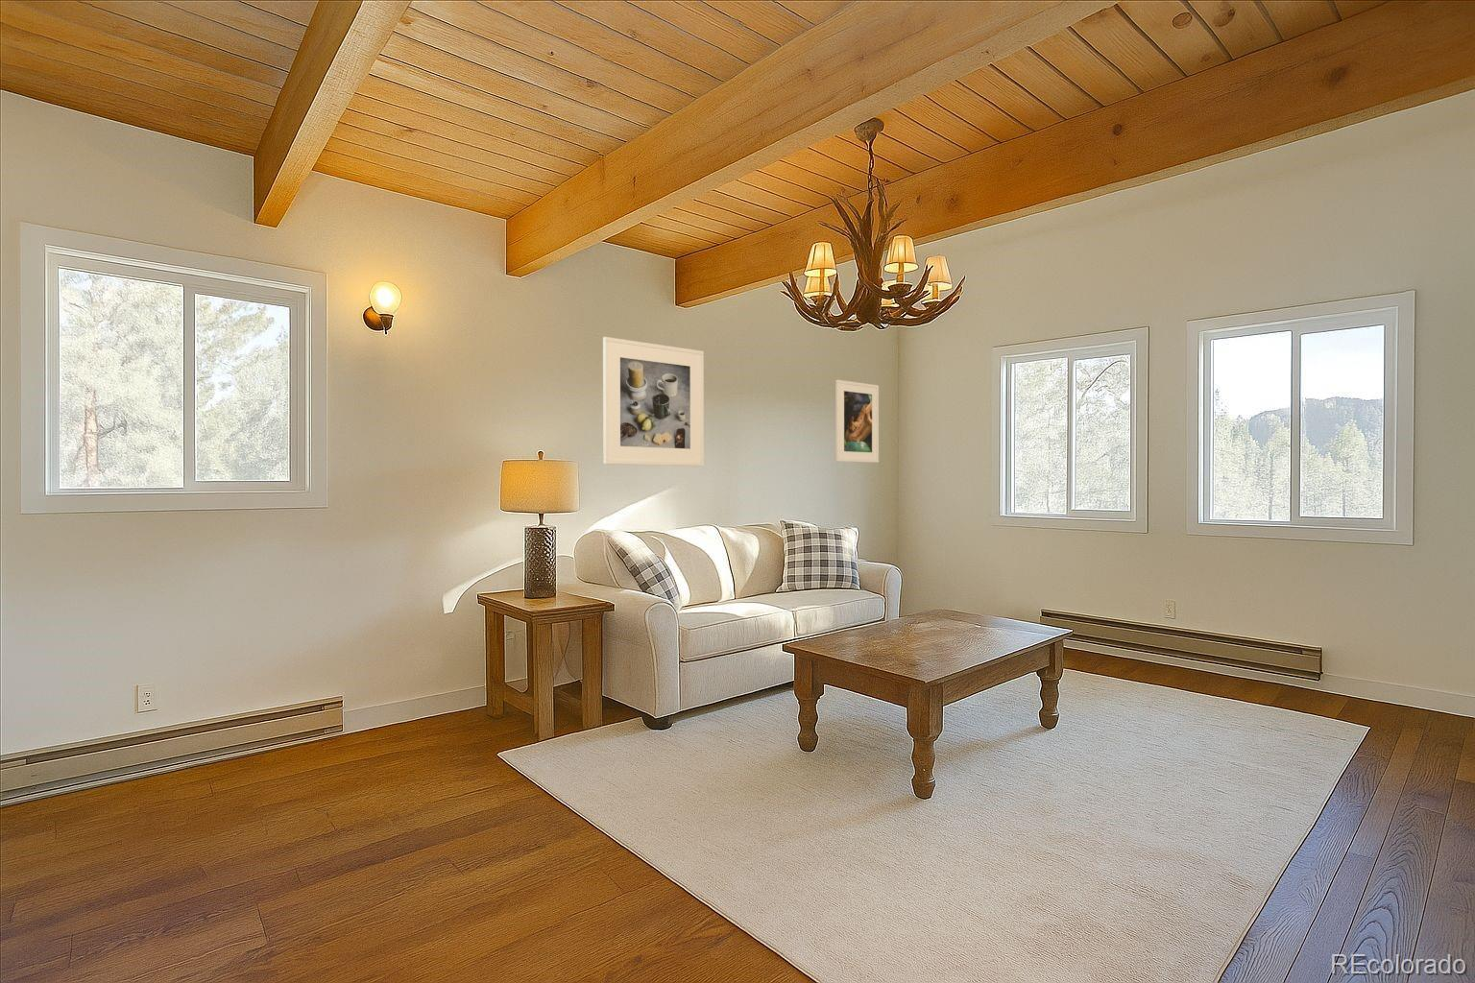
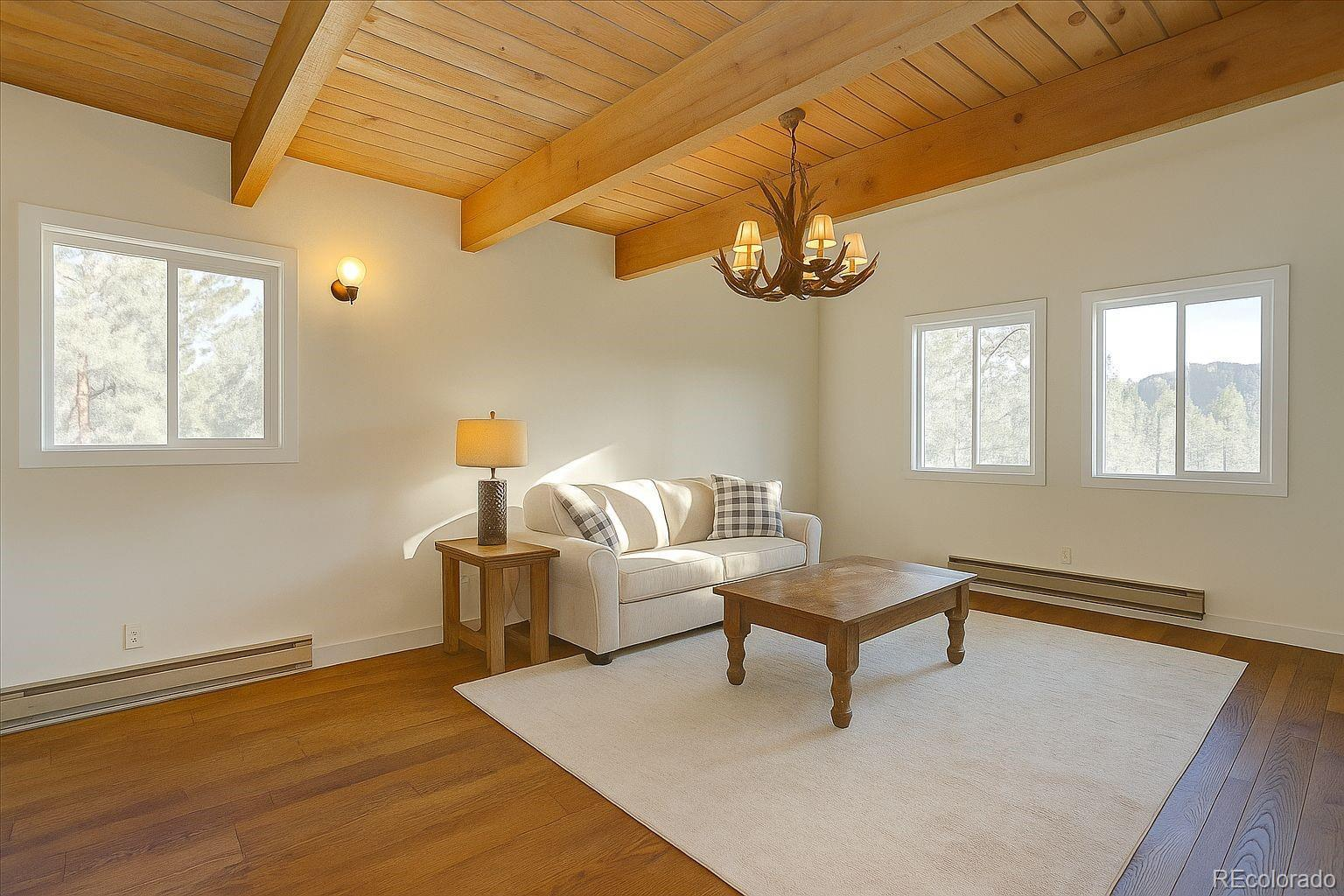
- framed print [834,380,880,464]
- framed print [603,336,705,466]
